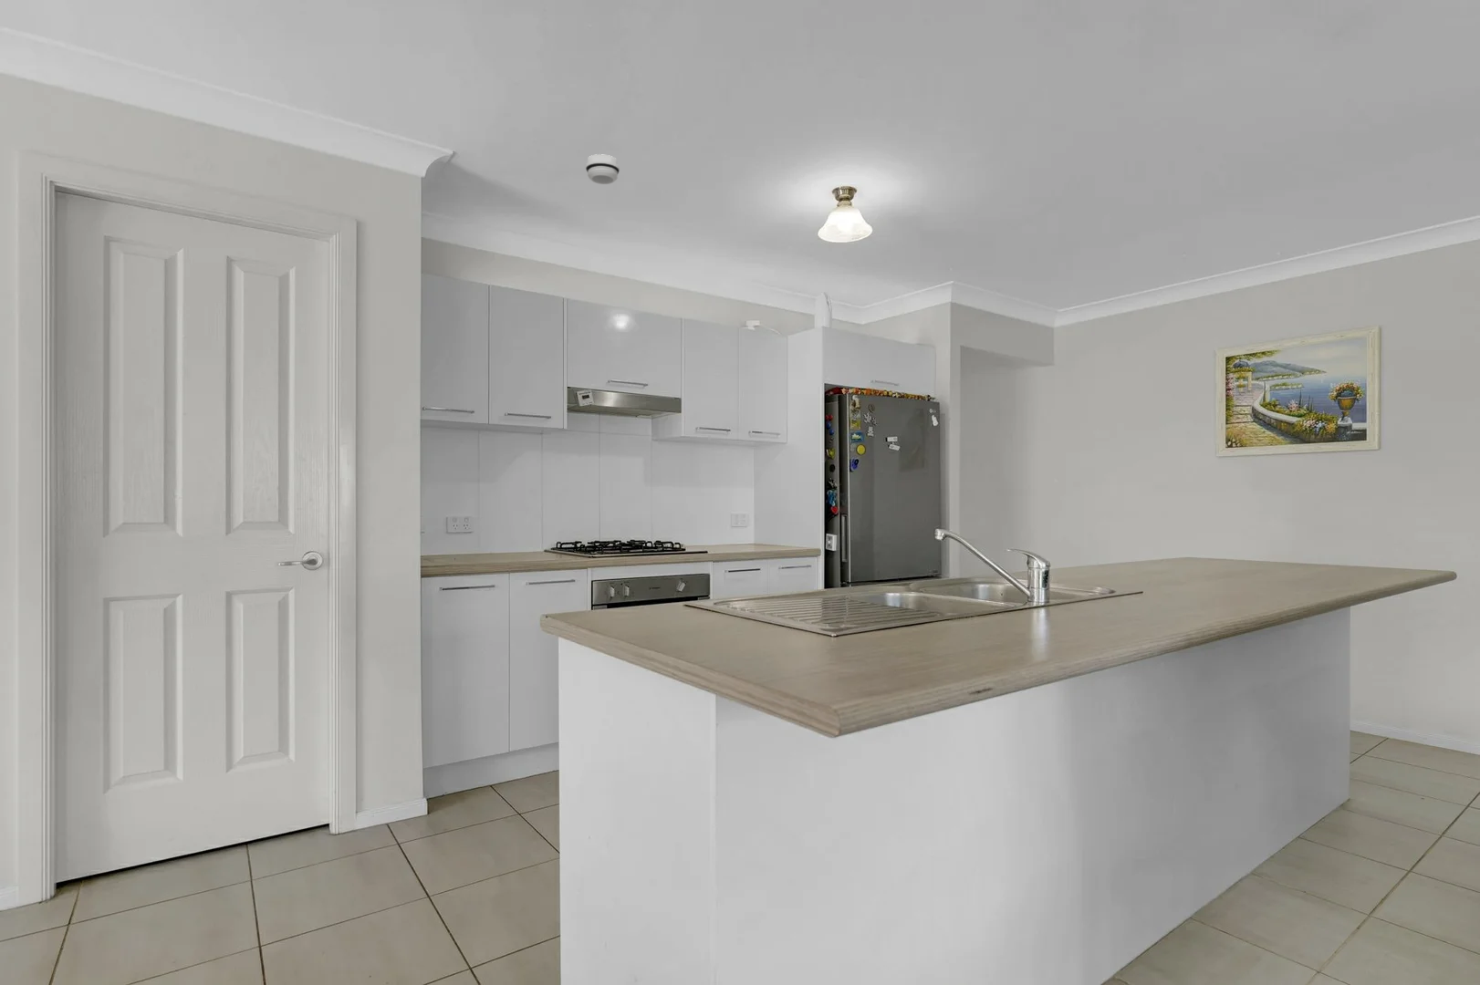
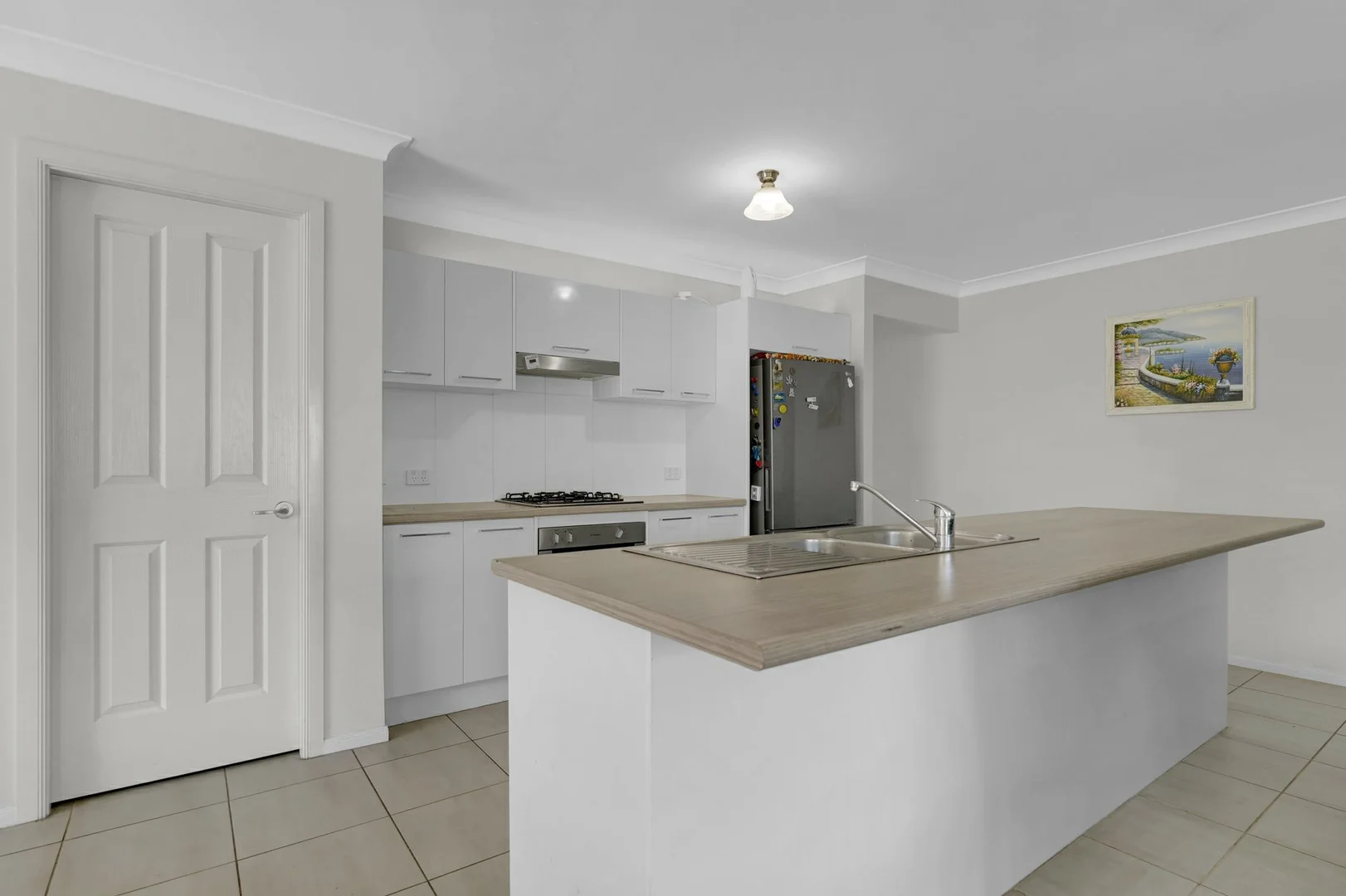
- smoke detector [585,153,620,185]
